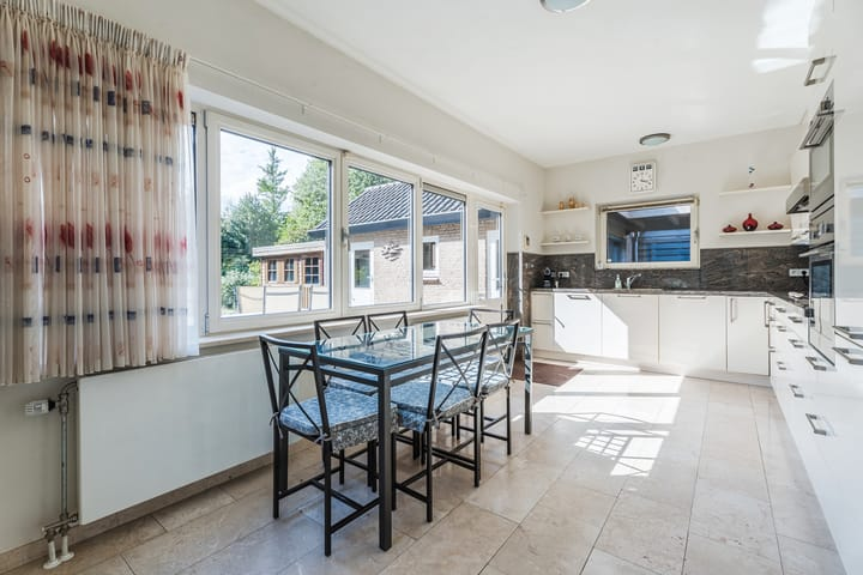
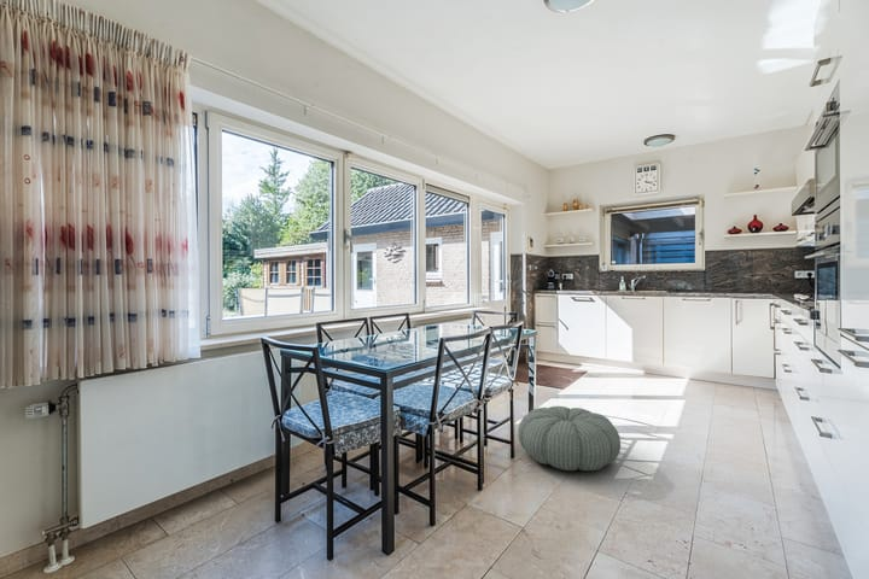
+ pouf [517,405,622,472]
